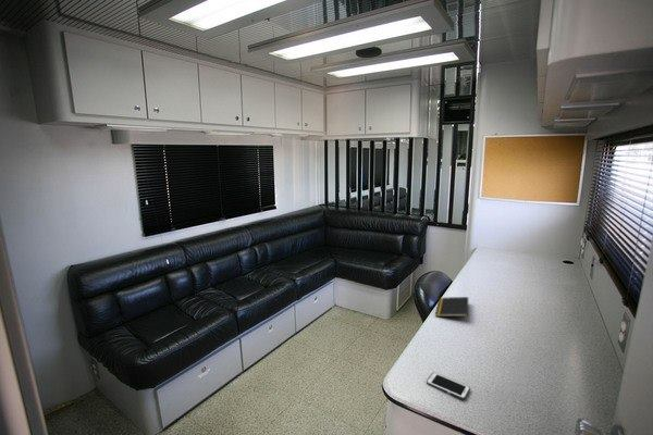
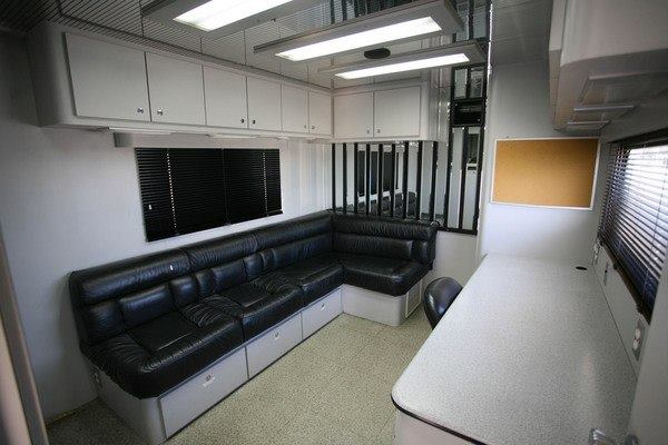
- notepad [434,296,469,318]
- cell phone [426,371,471,400]
